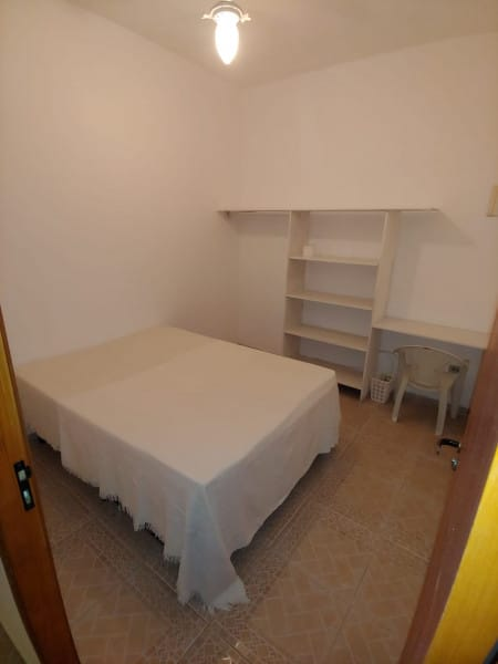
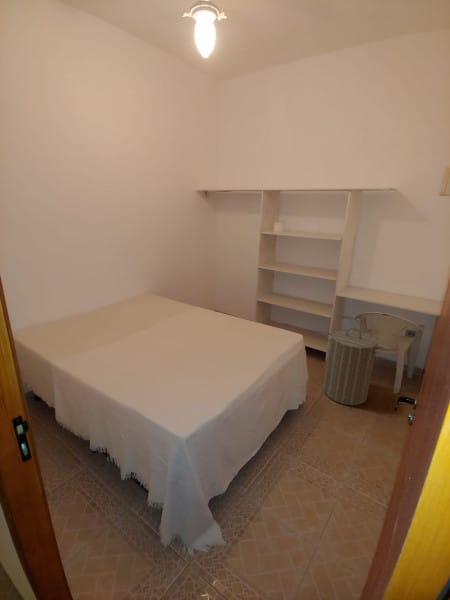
+ laundry hamper [322,327,385,406]
